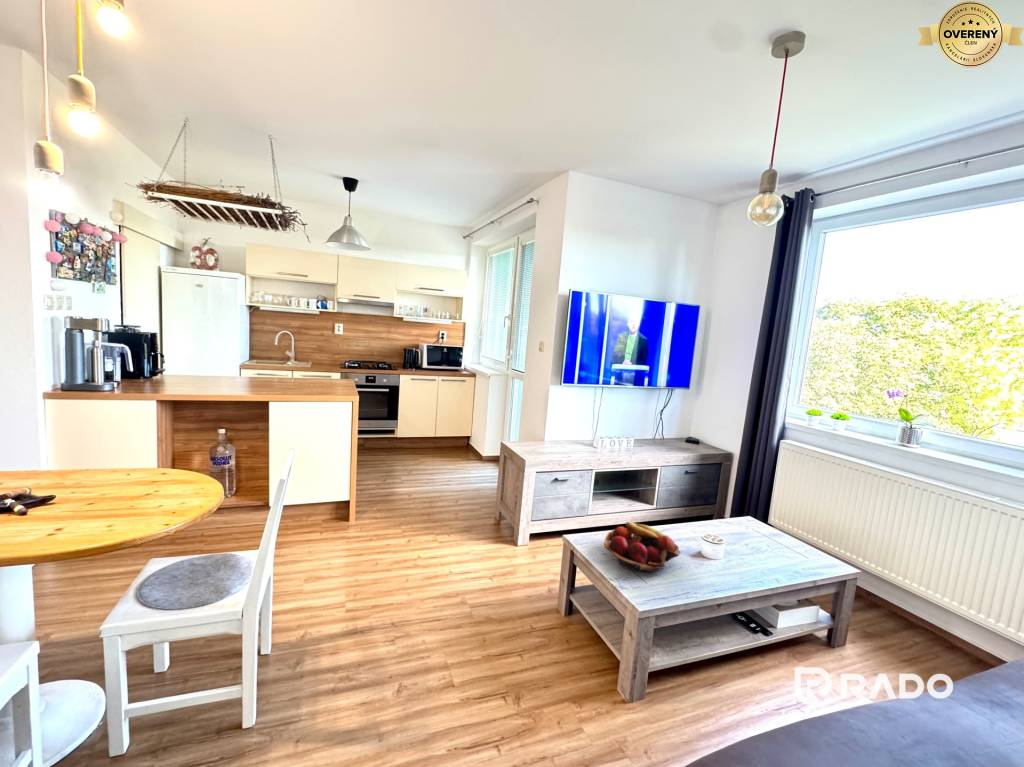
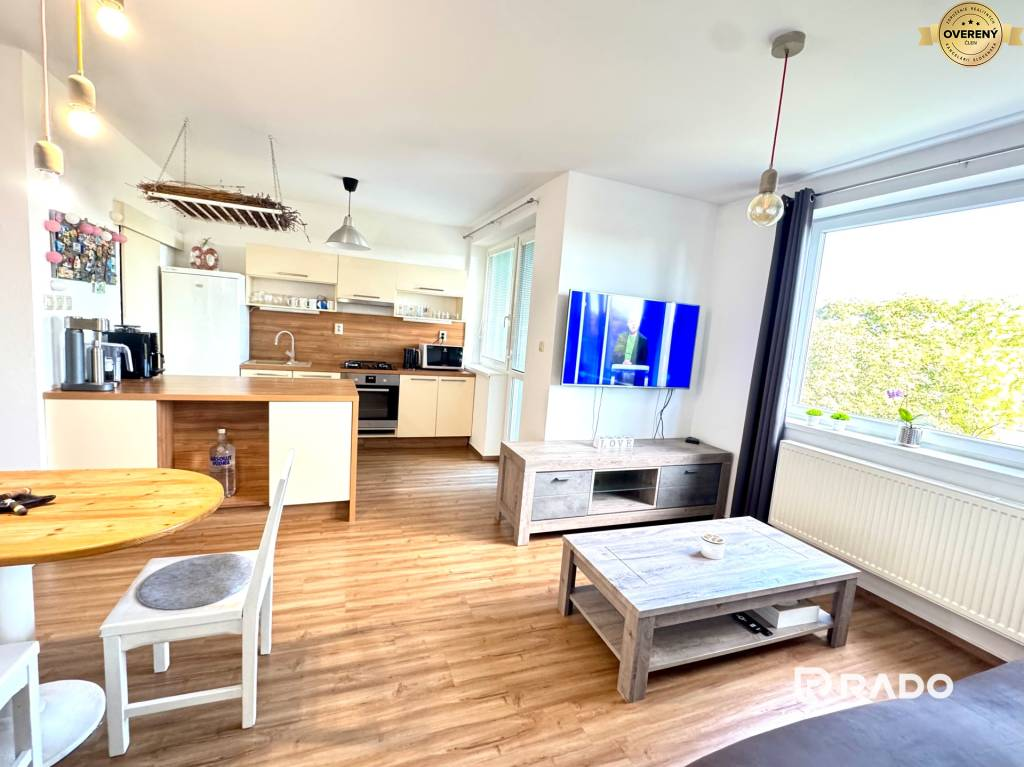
- fruit basket [603,521,682,573]
